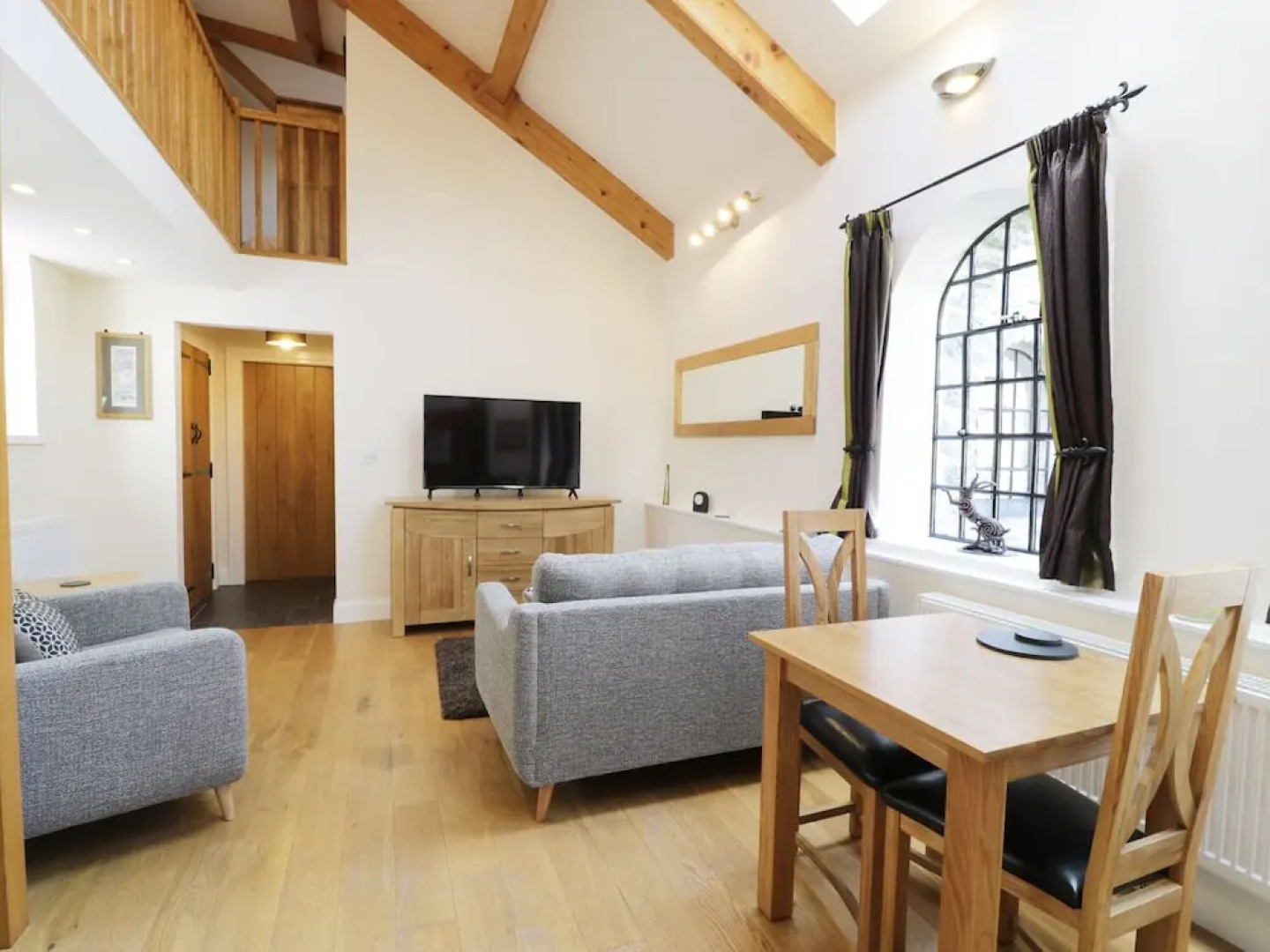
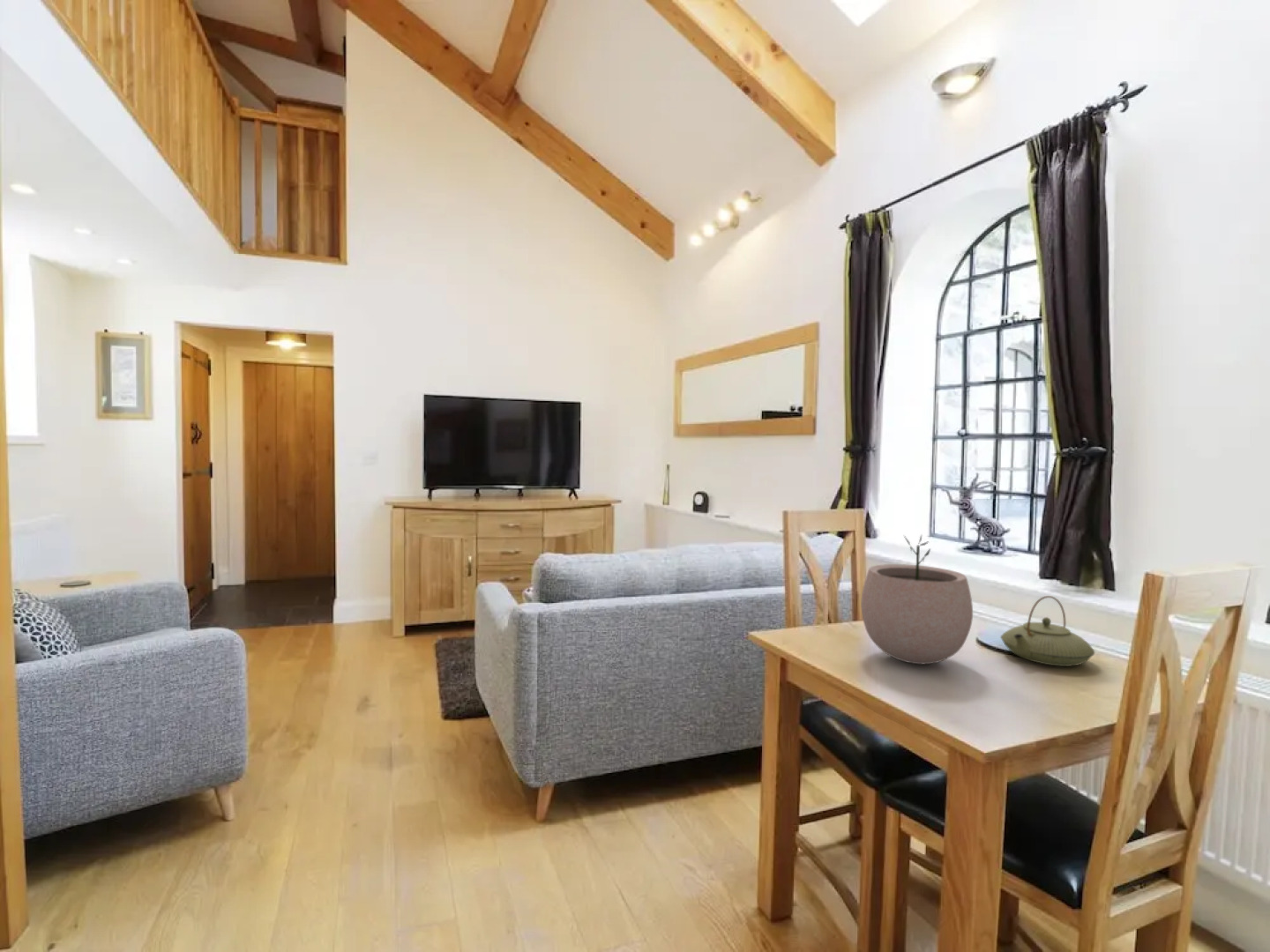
+ plant pot [860,534,974,665]
+ teapot [999,595,1095,667]
